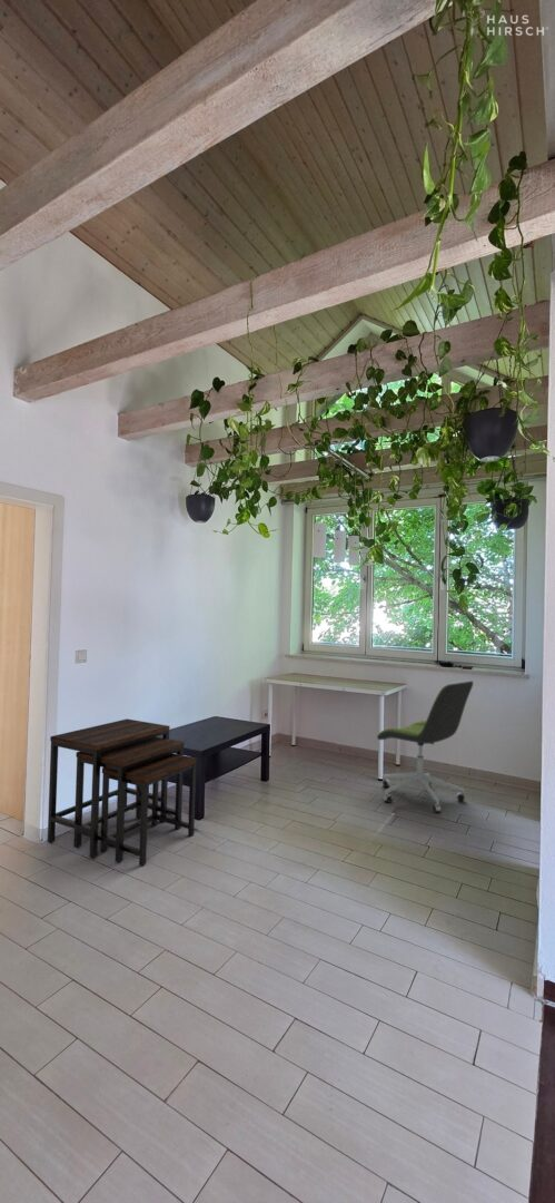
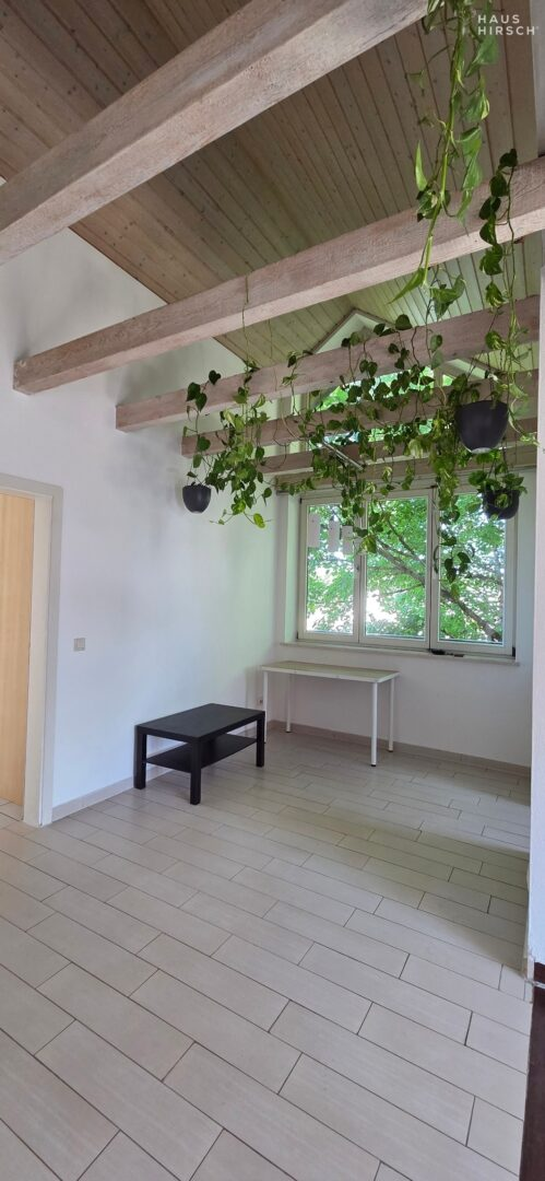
- desk [47,717,198,868]
- office chair [376,679,474,813]
